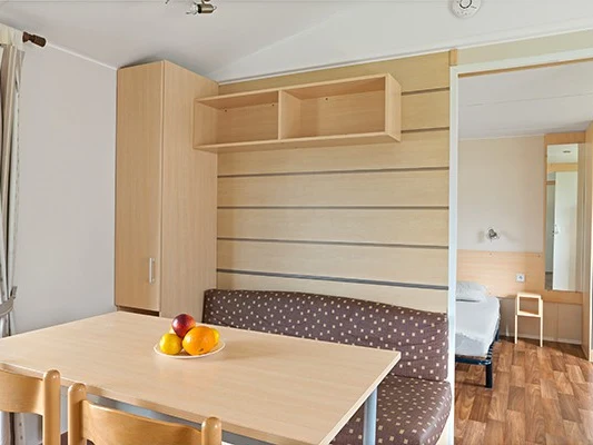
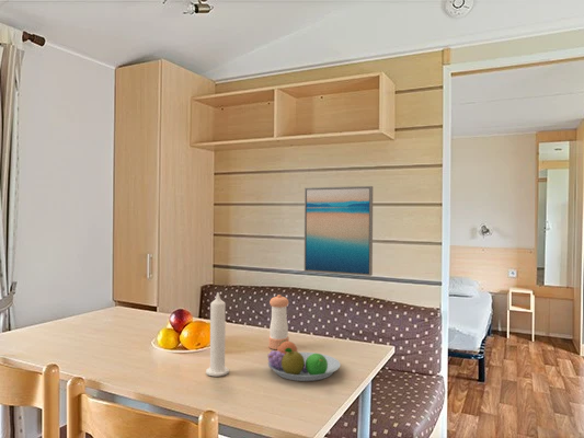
+ candle [205,291,230,378]
+ fruit bowl [266,341,341,382]
+ pepper shaker [268,293,290,350]
+ wall art [304,185,374,277]
